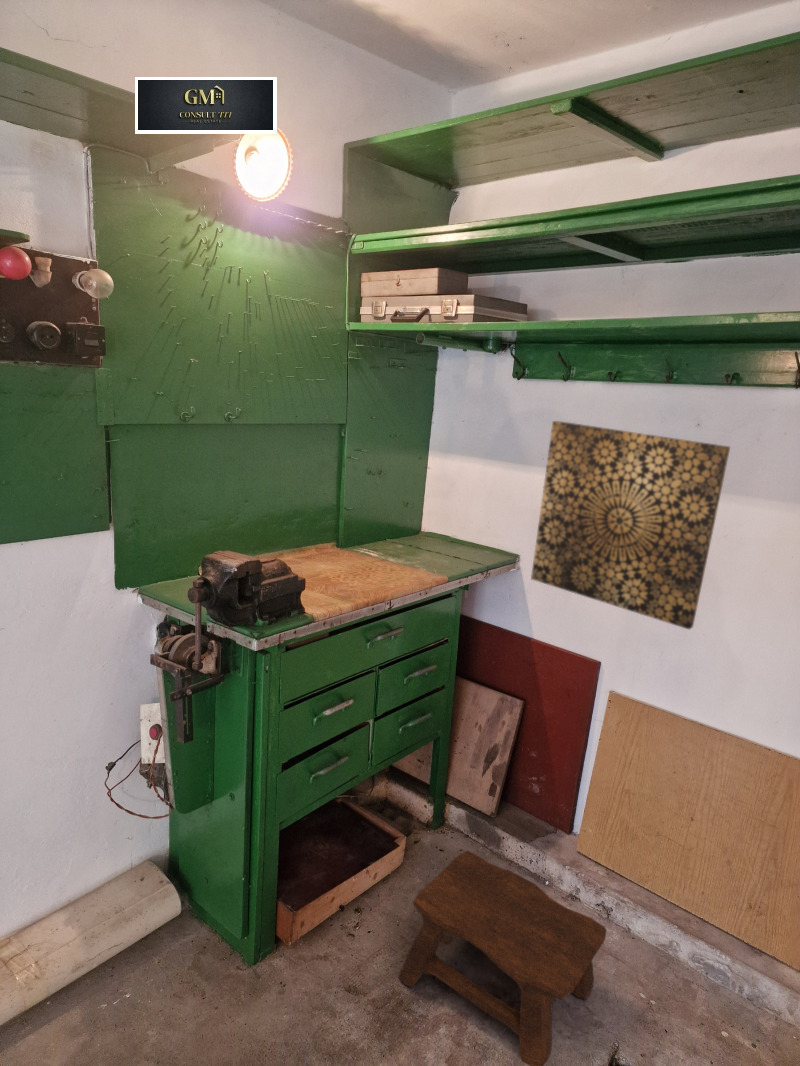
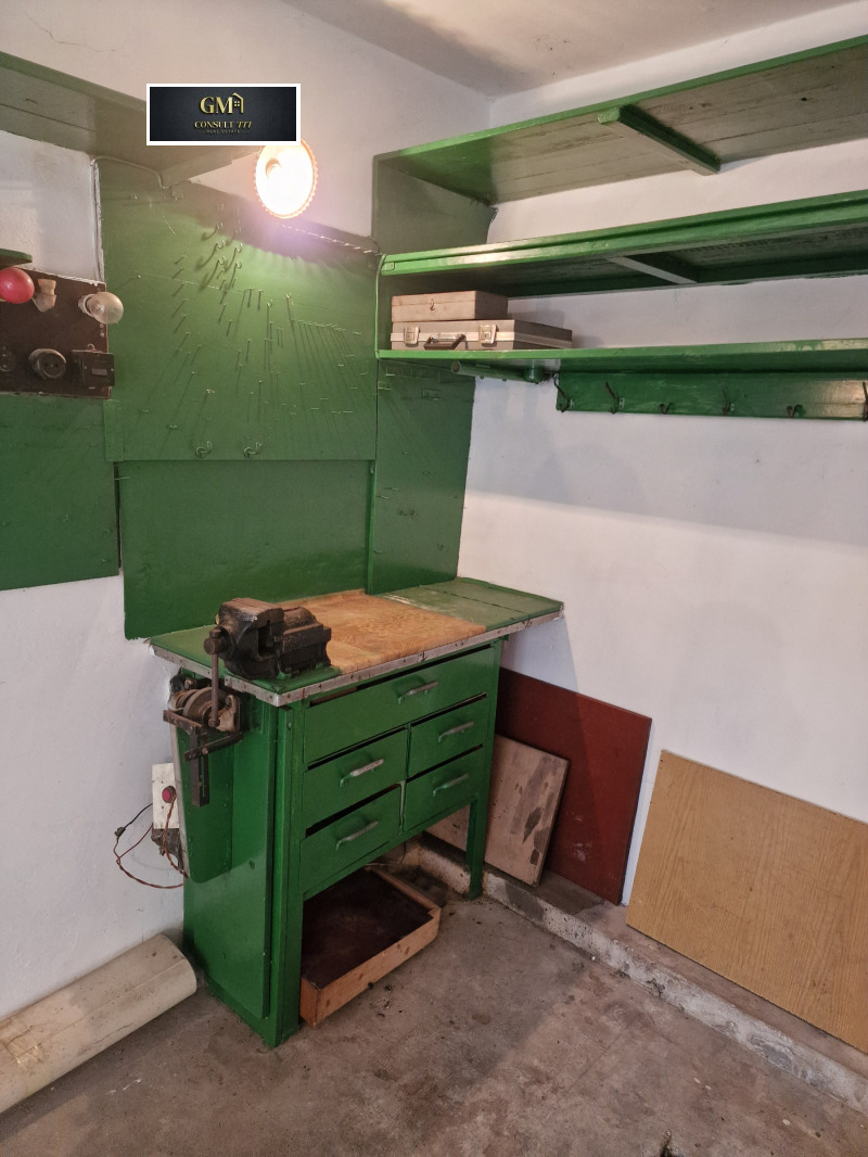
- stool [398,849,607,1066]
- wall art [530,420,731,631]
